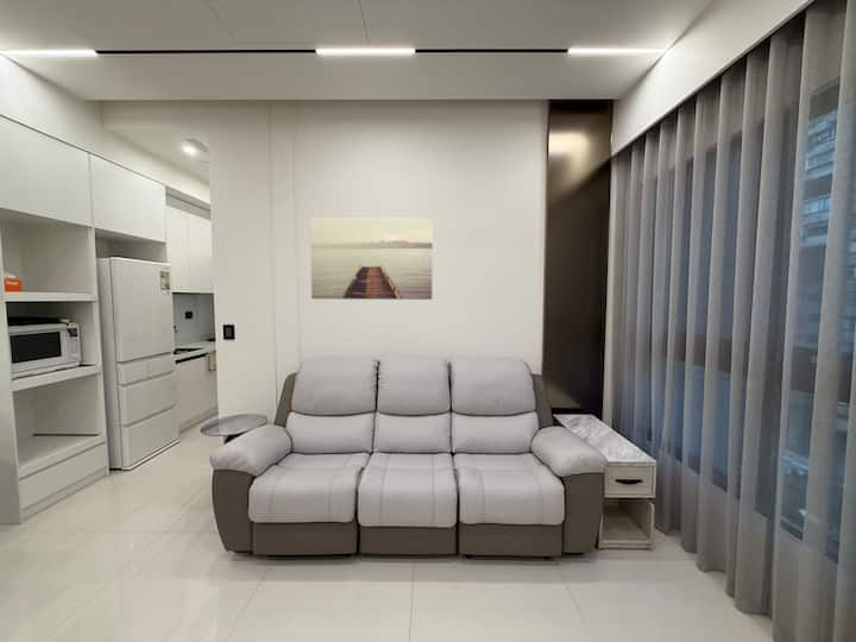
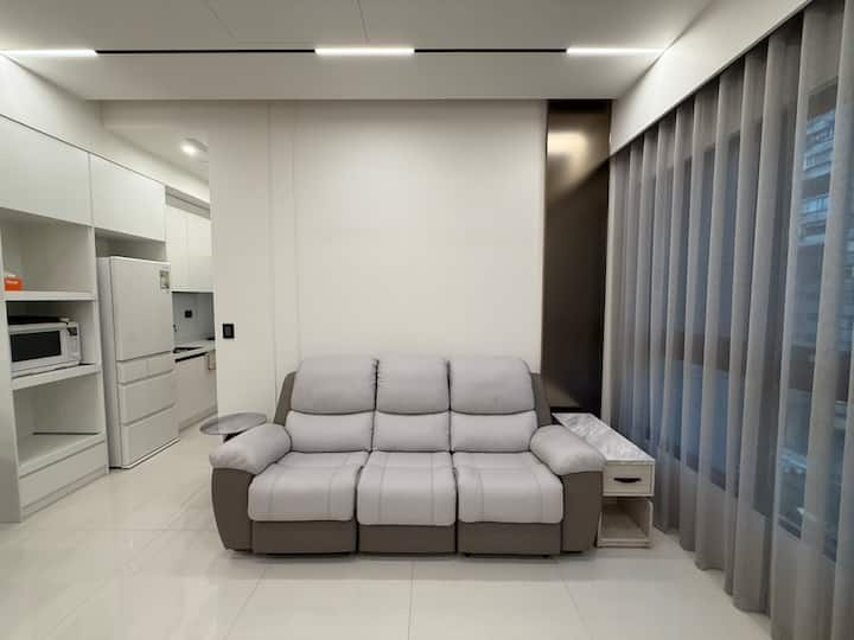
- wall art [309,216,434,301]
